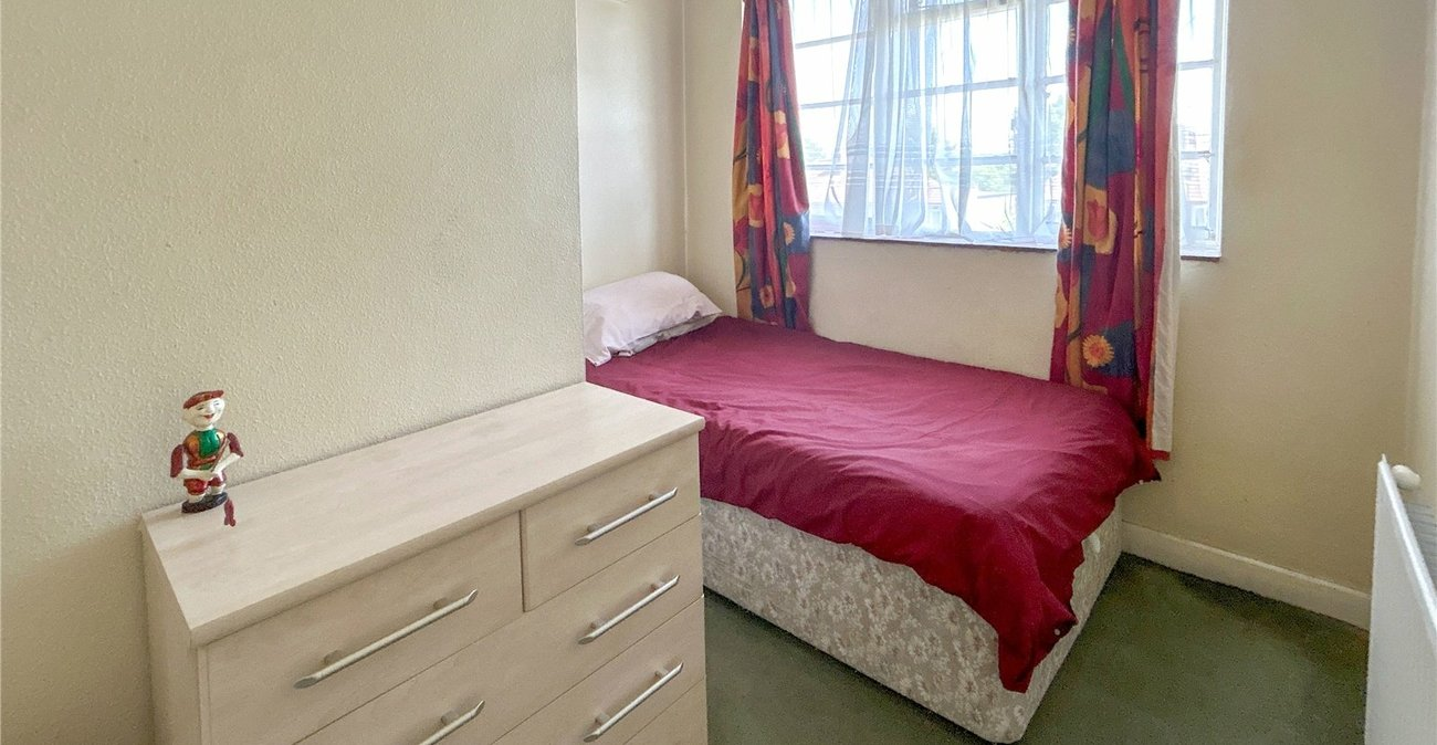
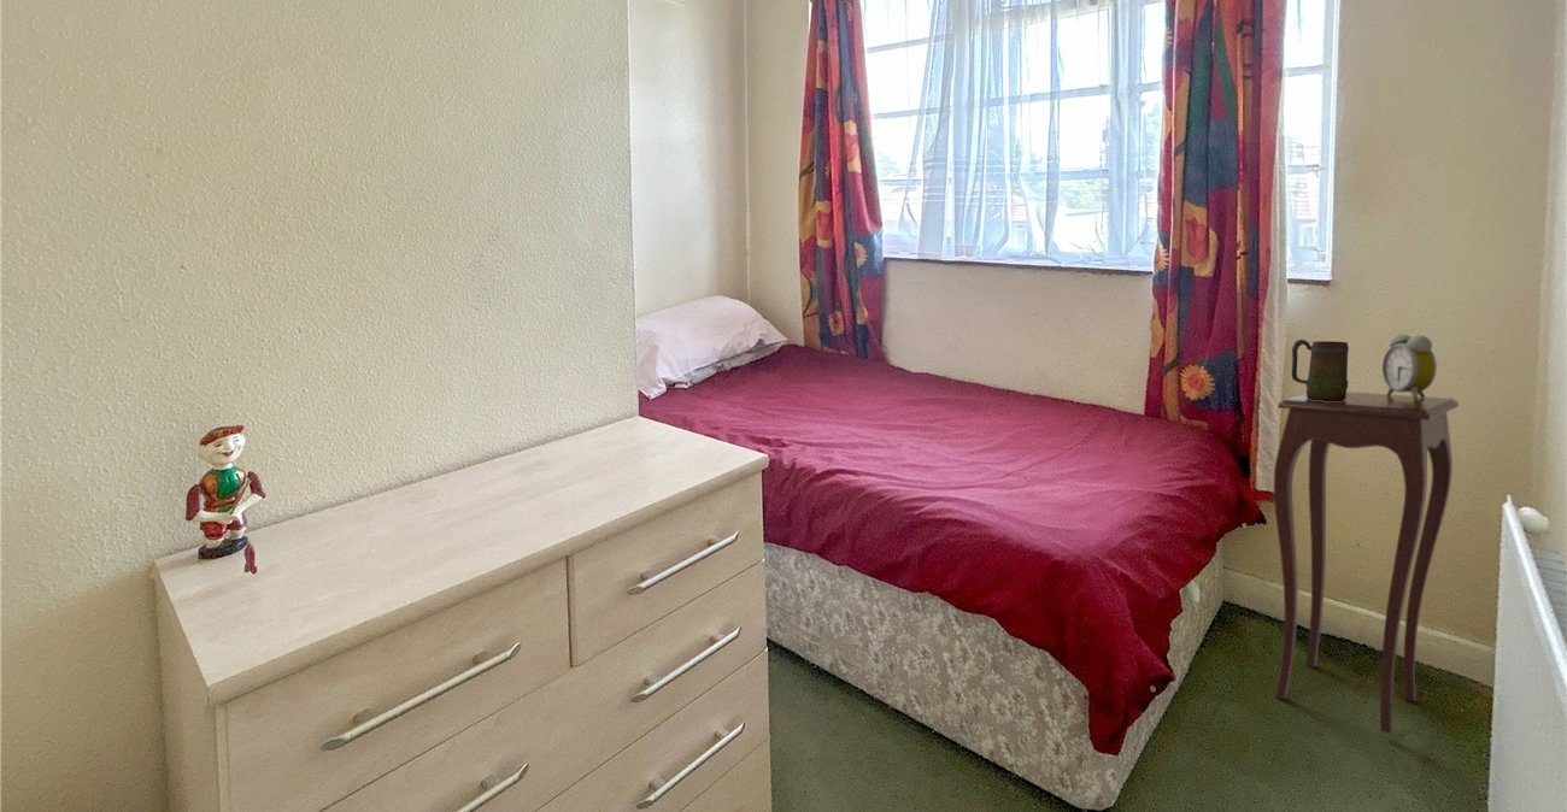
+ alarm clock [1381,333,1438,400]
+ mug [1291,339,1350,401]
+ side table [1273,390,1460,735]
